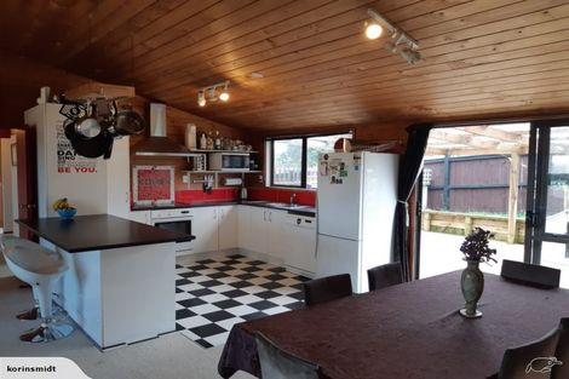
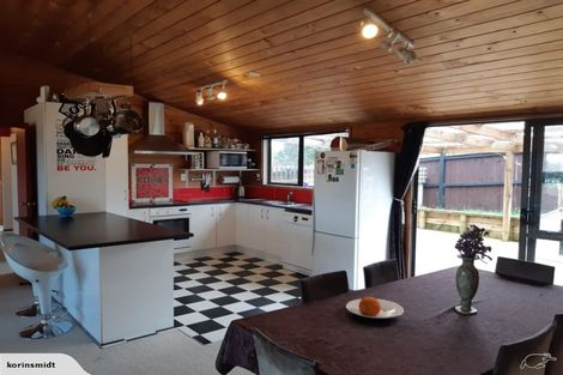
+ plate [345,296,405,320]
